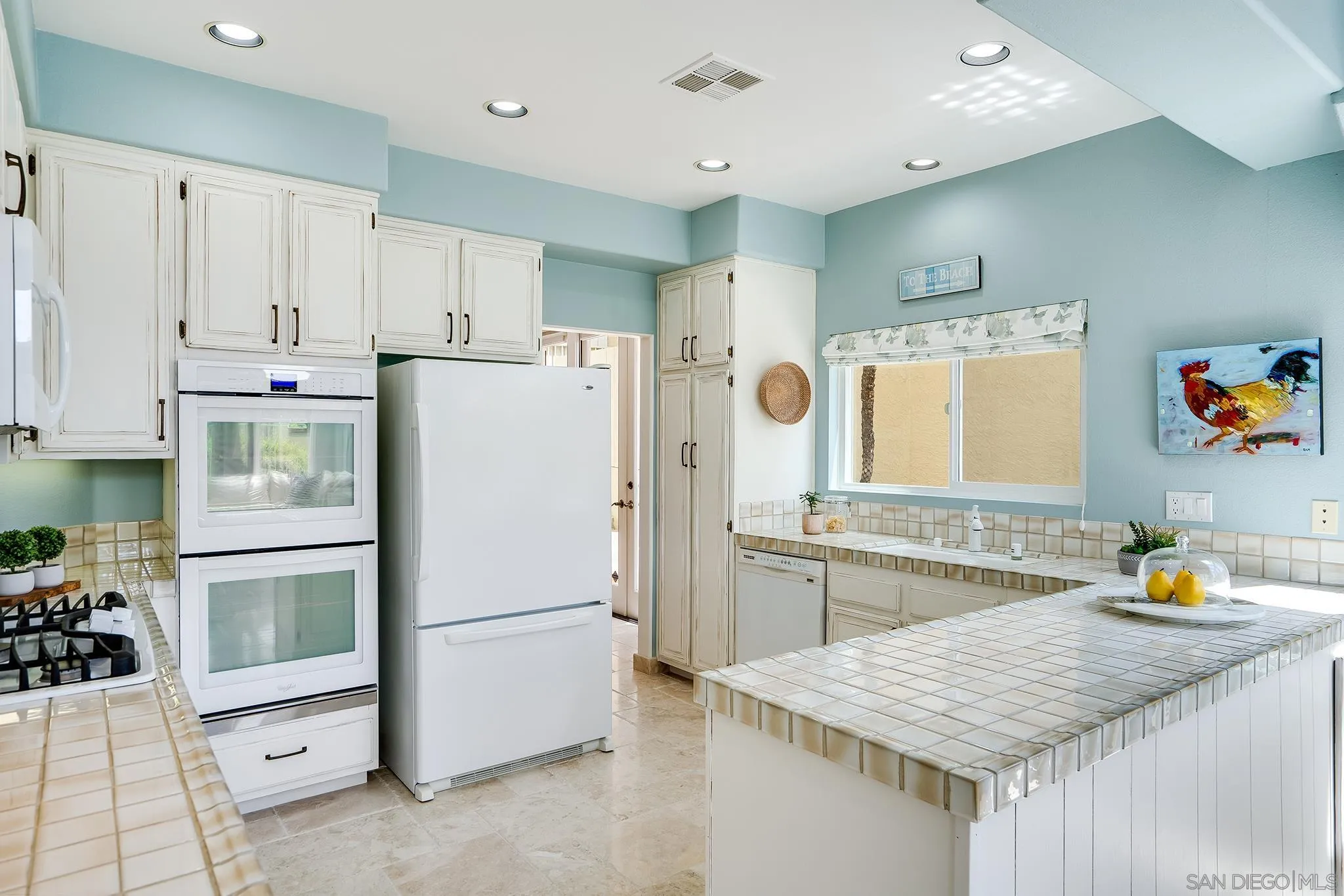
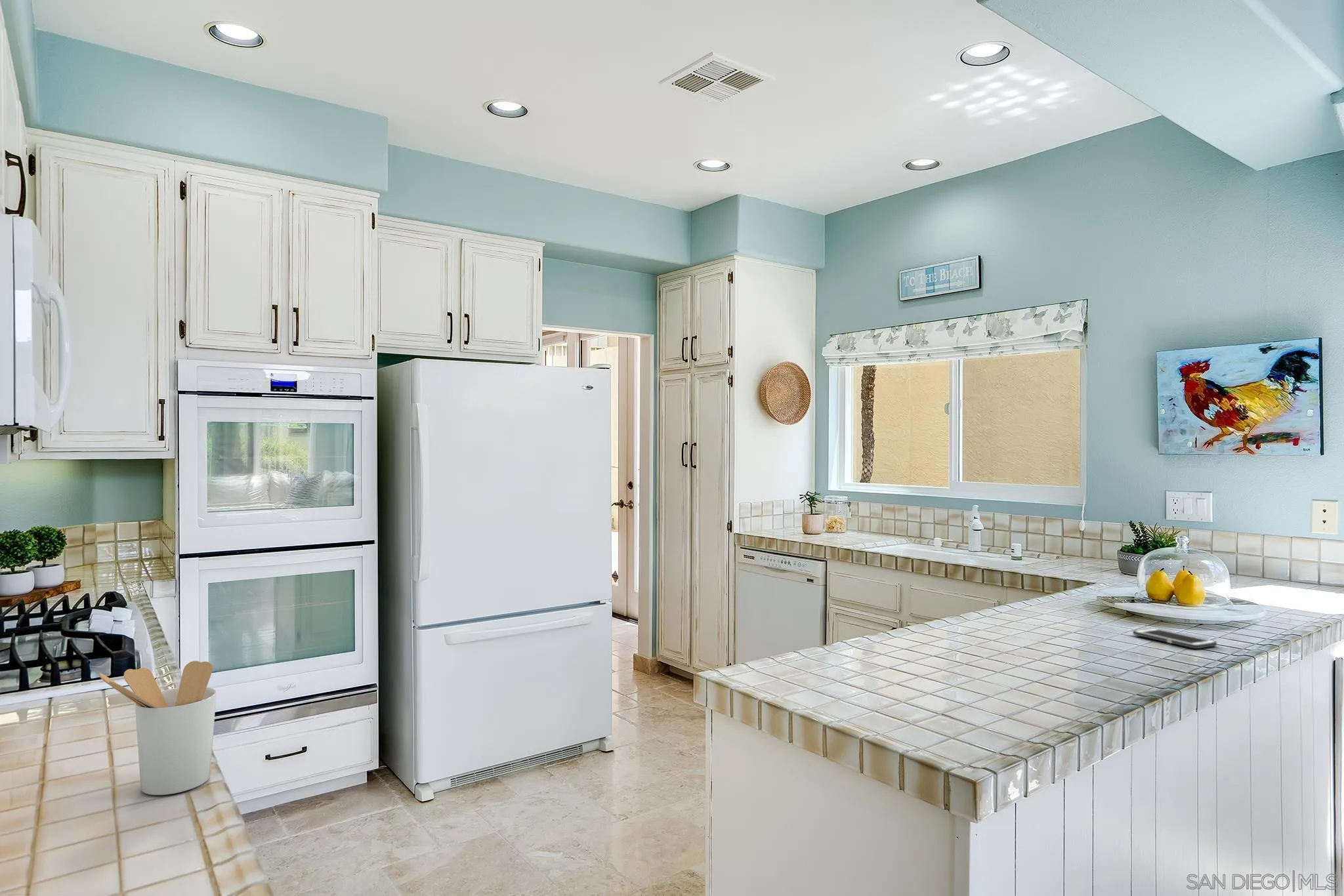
+ utensil holder [98,660,217,796]
+ cell phone [1132,627,1217,649]
